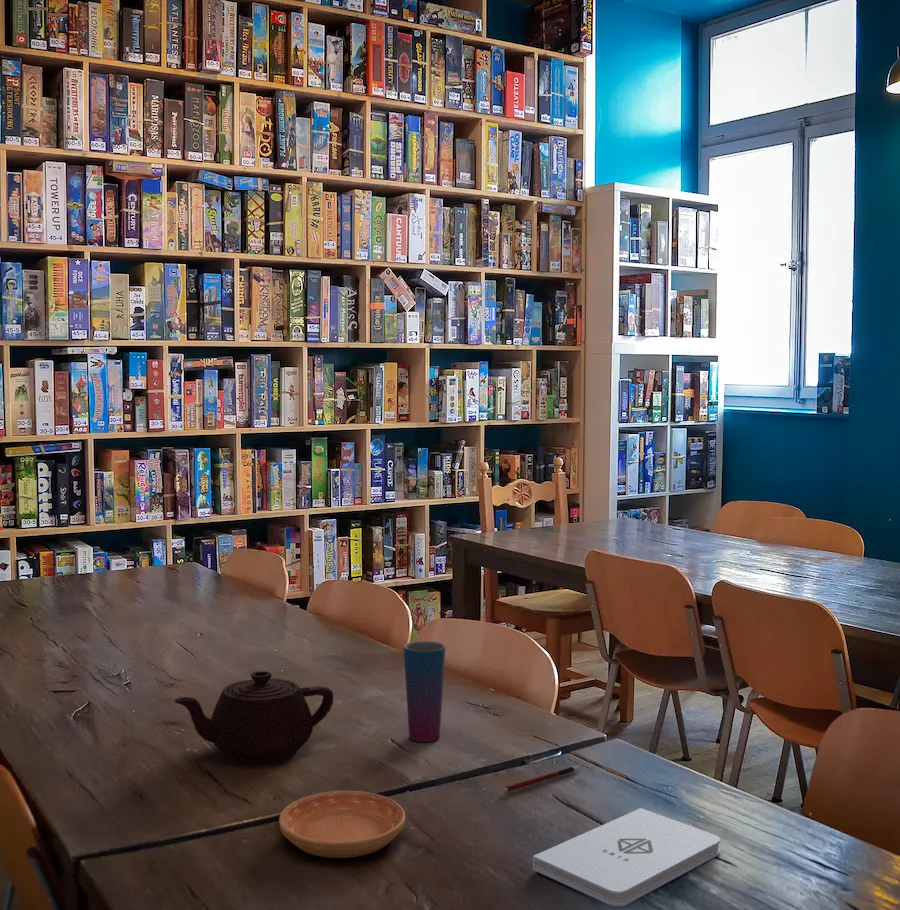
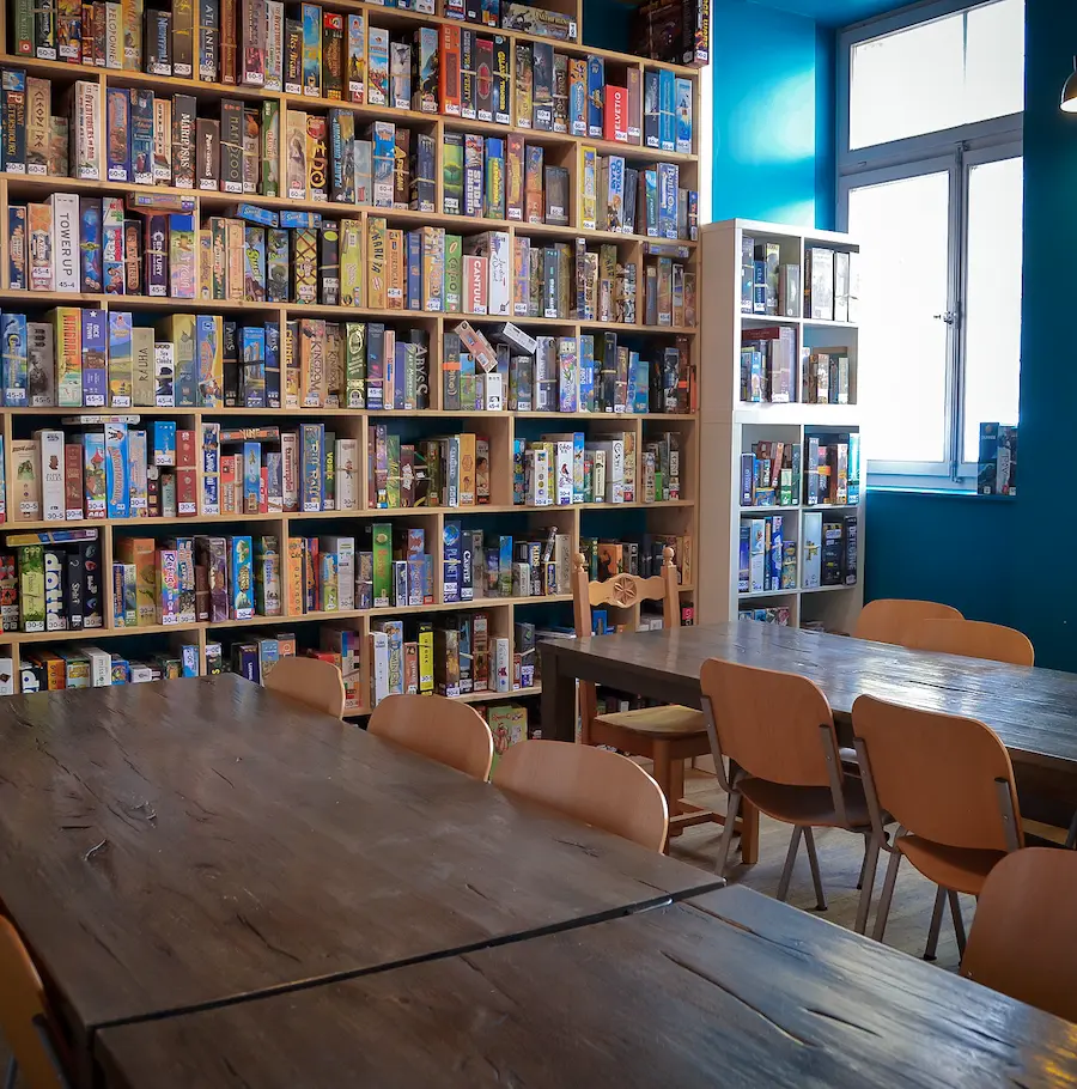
- teapot [174,670,334,763]
- pen [502,765,581,793]
- cup [403,640,447,743]
- saucer [278,790,406,859]
- notepad [532,807,721,907]
